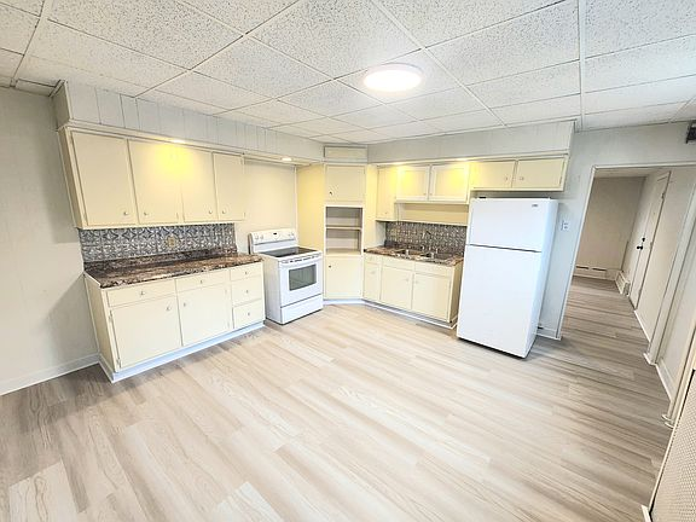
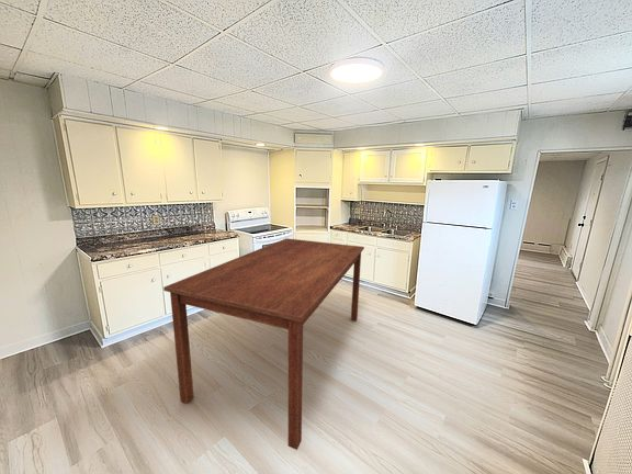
+ dining table [162,237,365,451]
